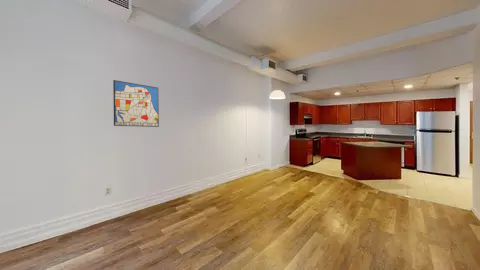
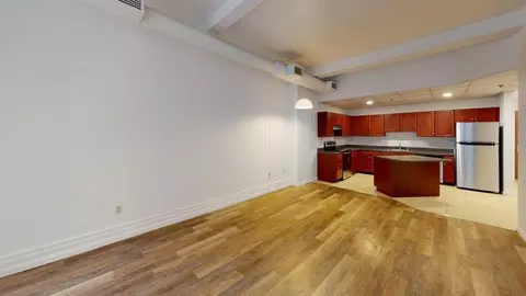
- wall art [112,79,160,128]
